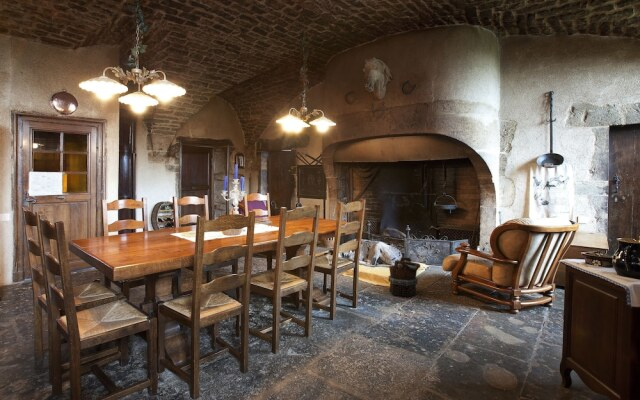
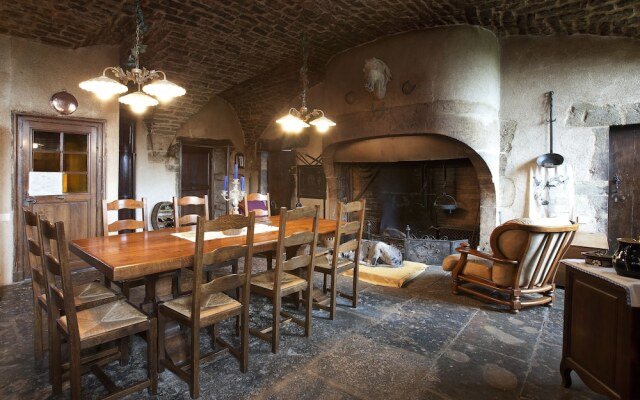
- wooden bucket [388,256,421,298]
